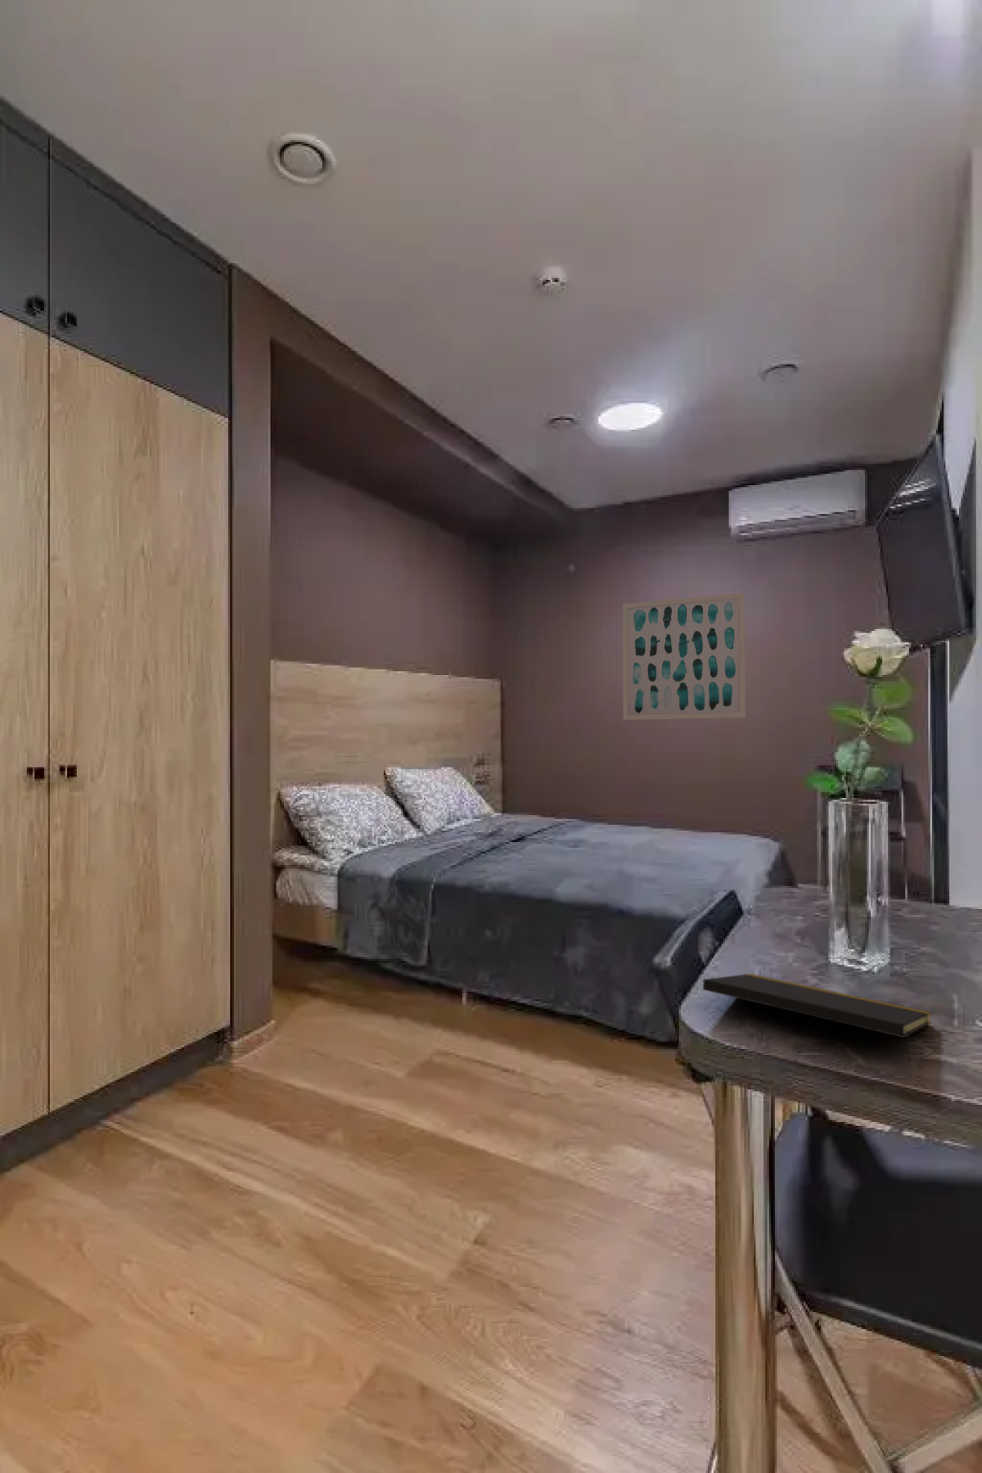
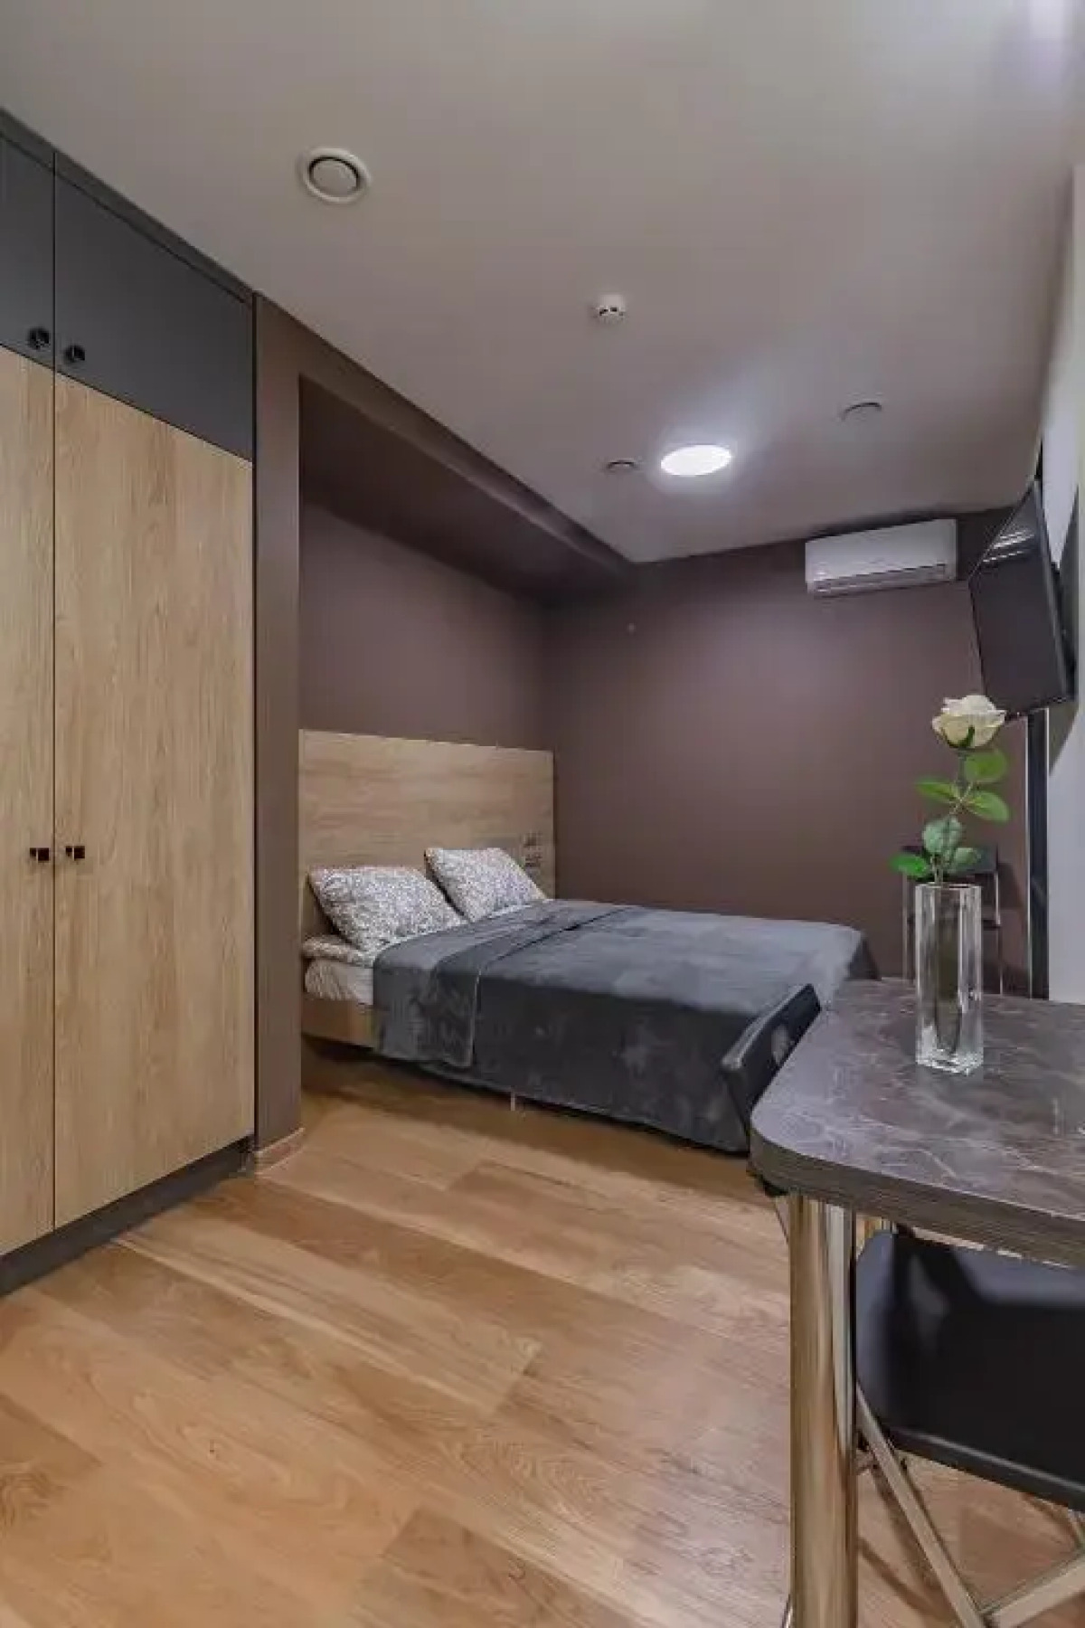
- notepad [703,973,932,1070]
- wall art [621,592,746,721]
